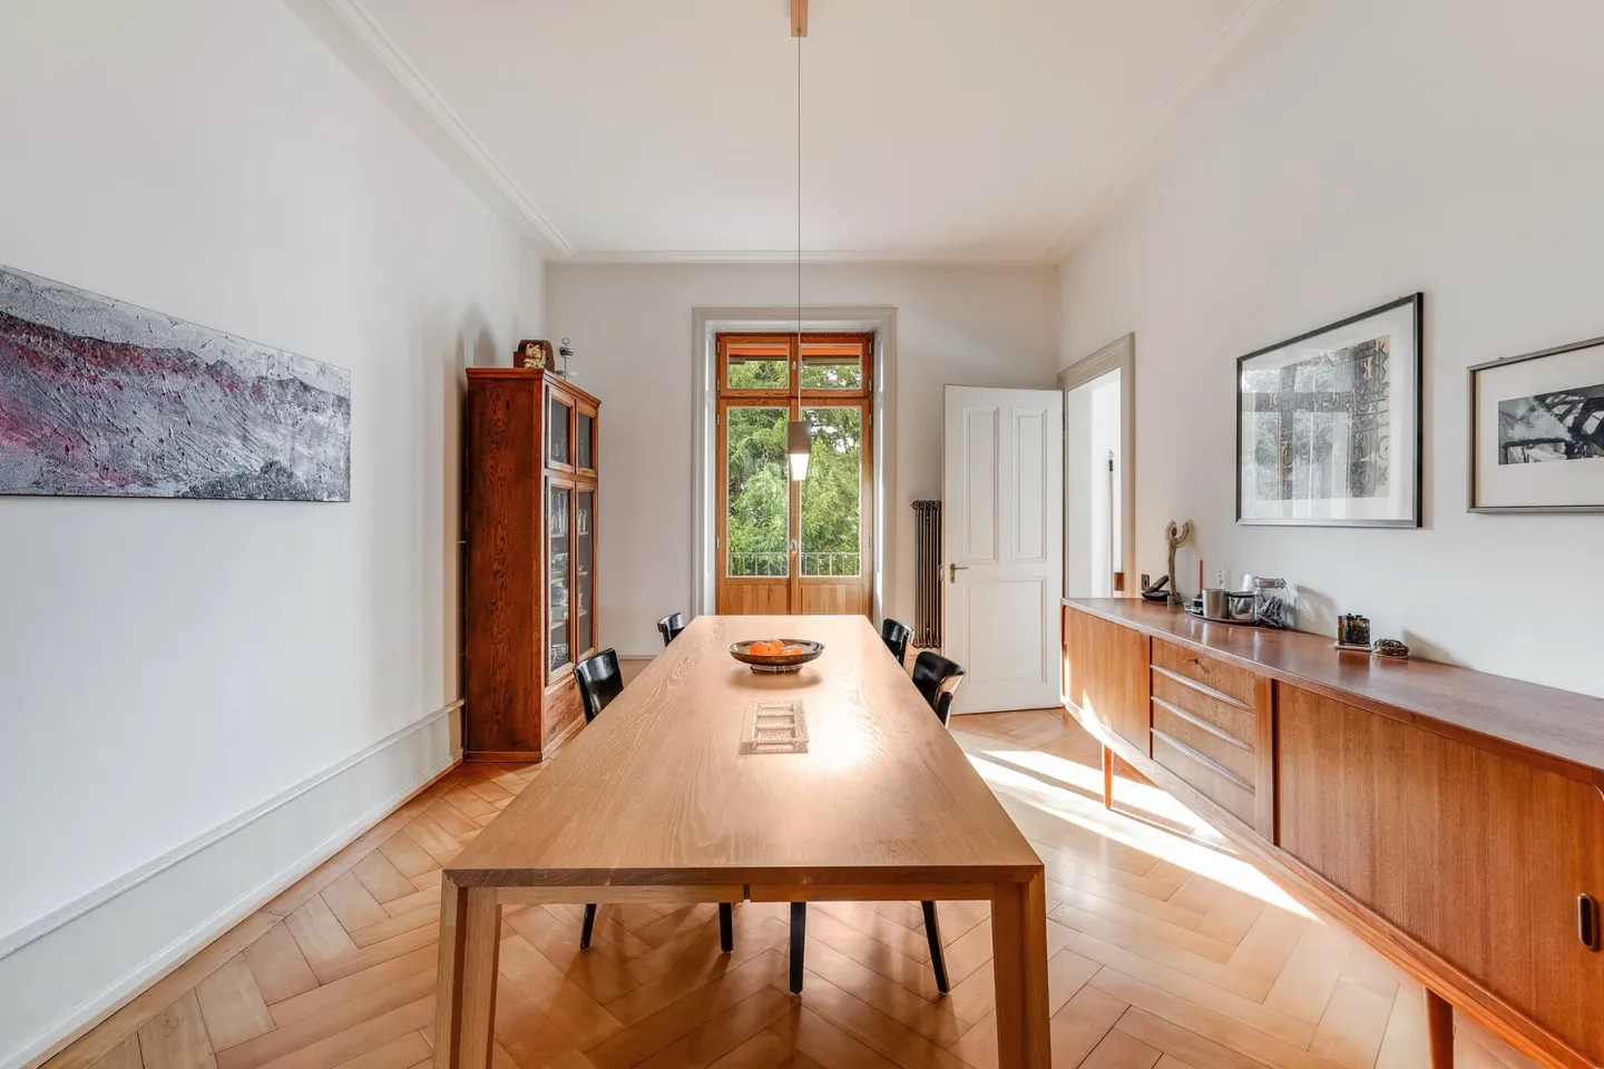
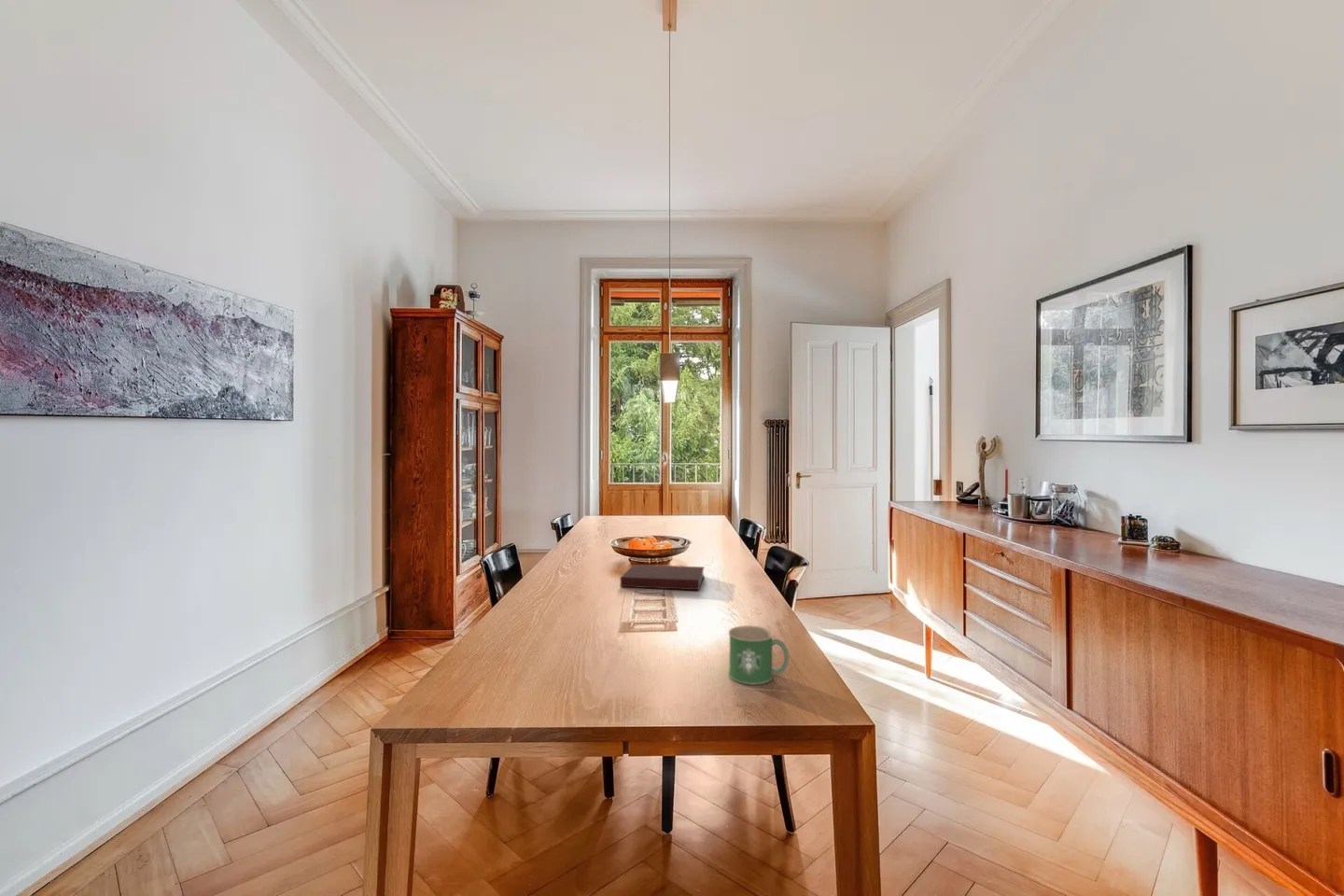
+ mug [728,624,790,686]
+ notebook [620,564,706,591]
